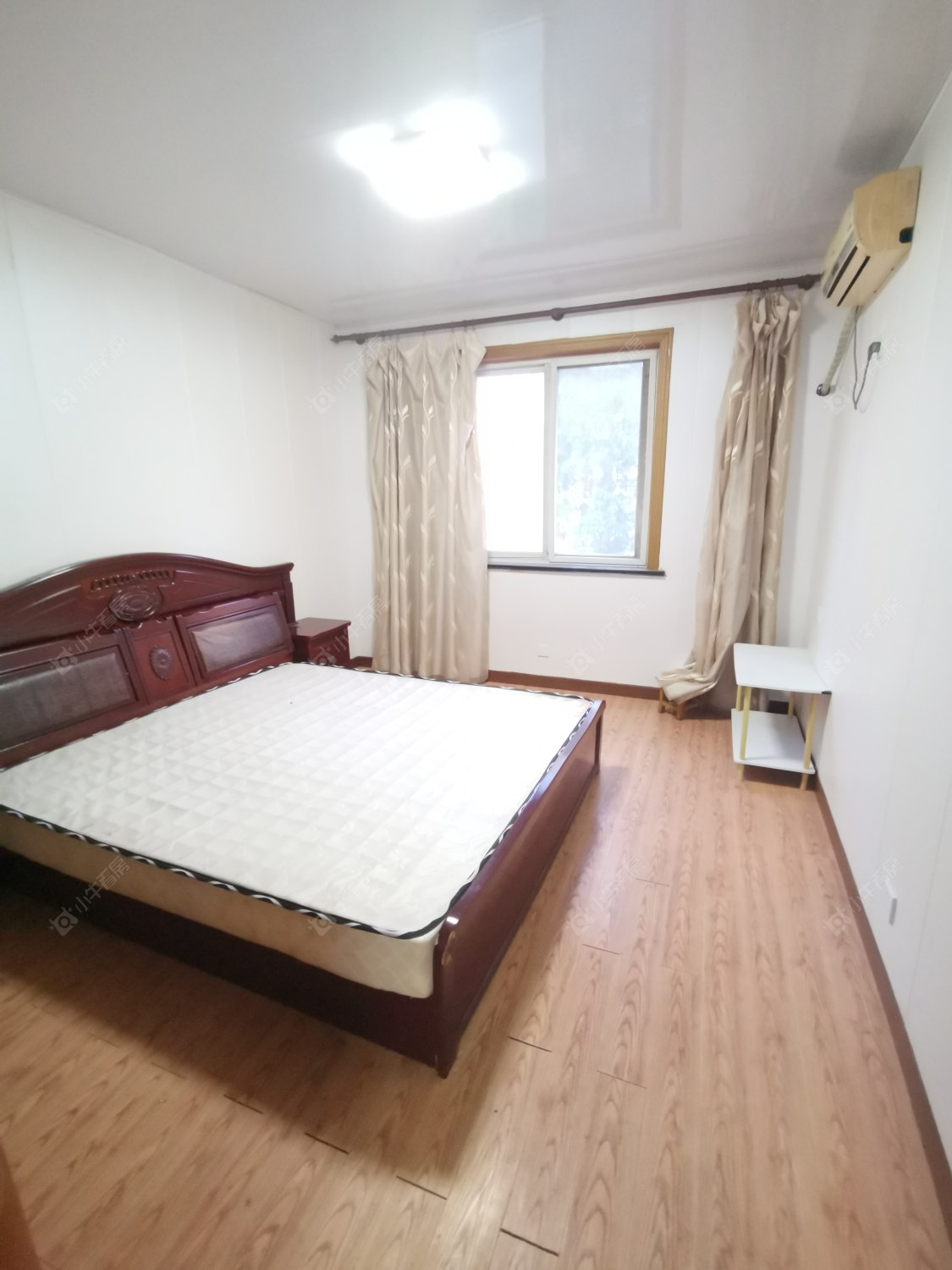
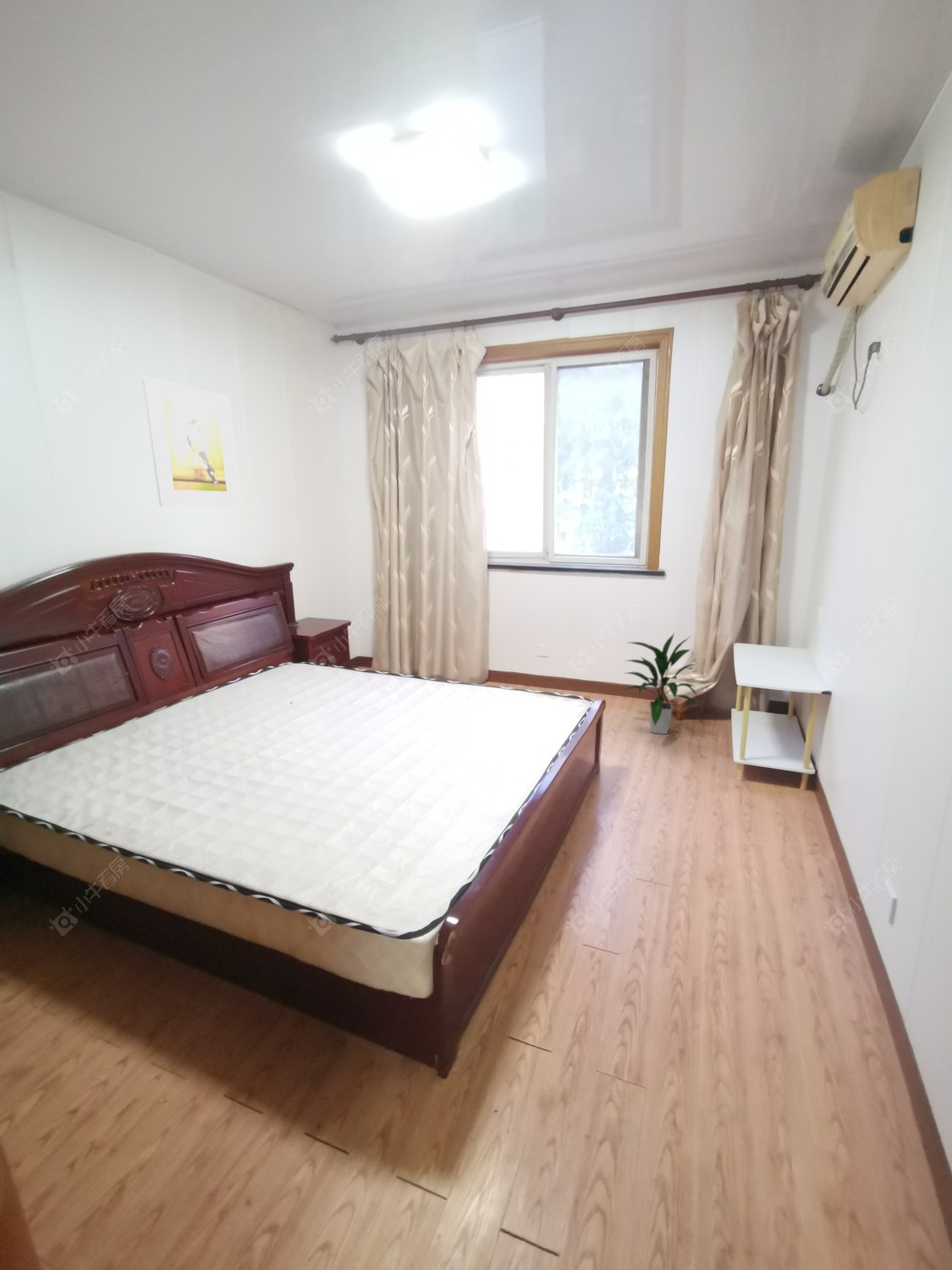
+ indoor plant [622,632,699,735]
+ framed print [141,377,241,507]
